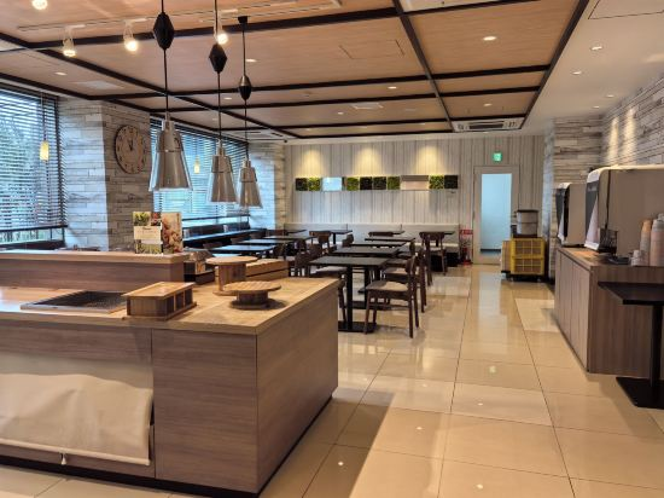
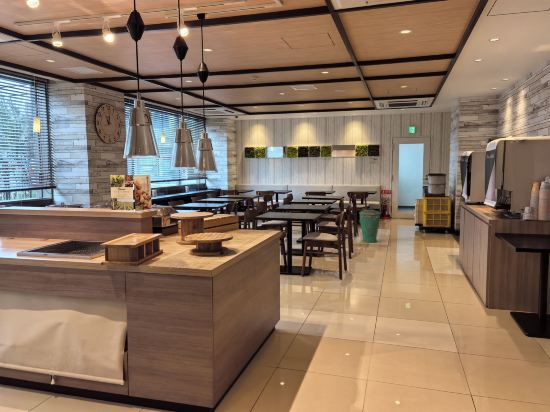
+ trash can [358,207,382,243]
